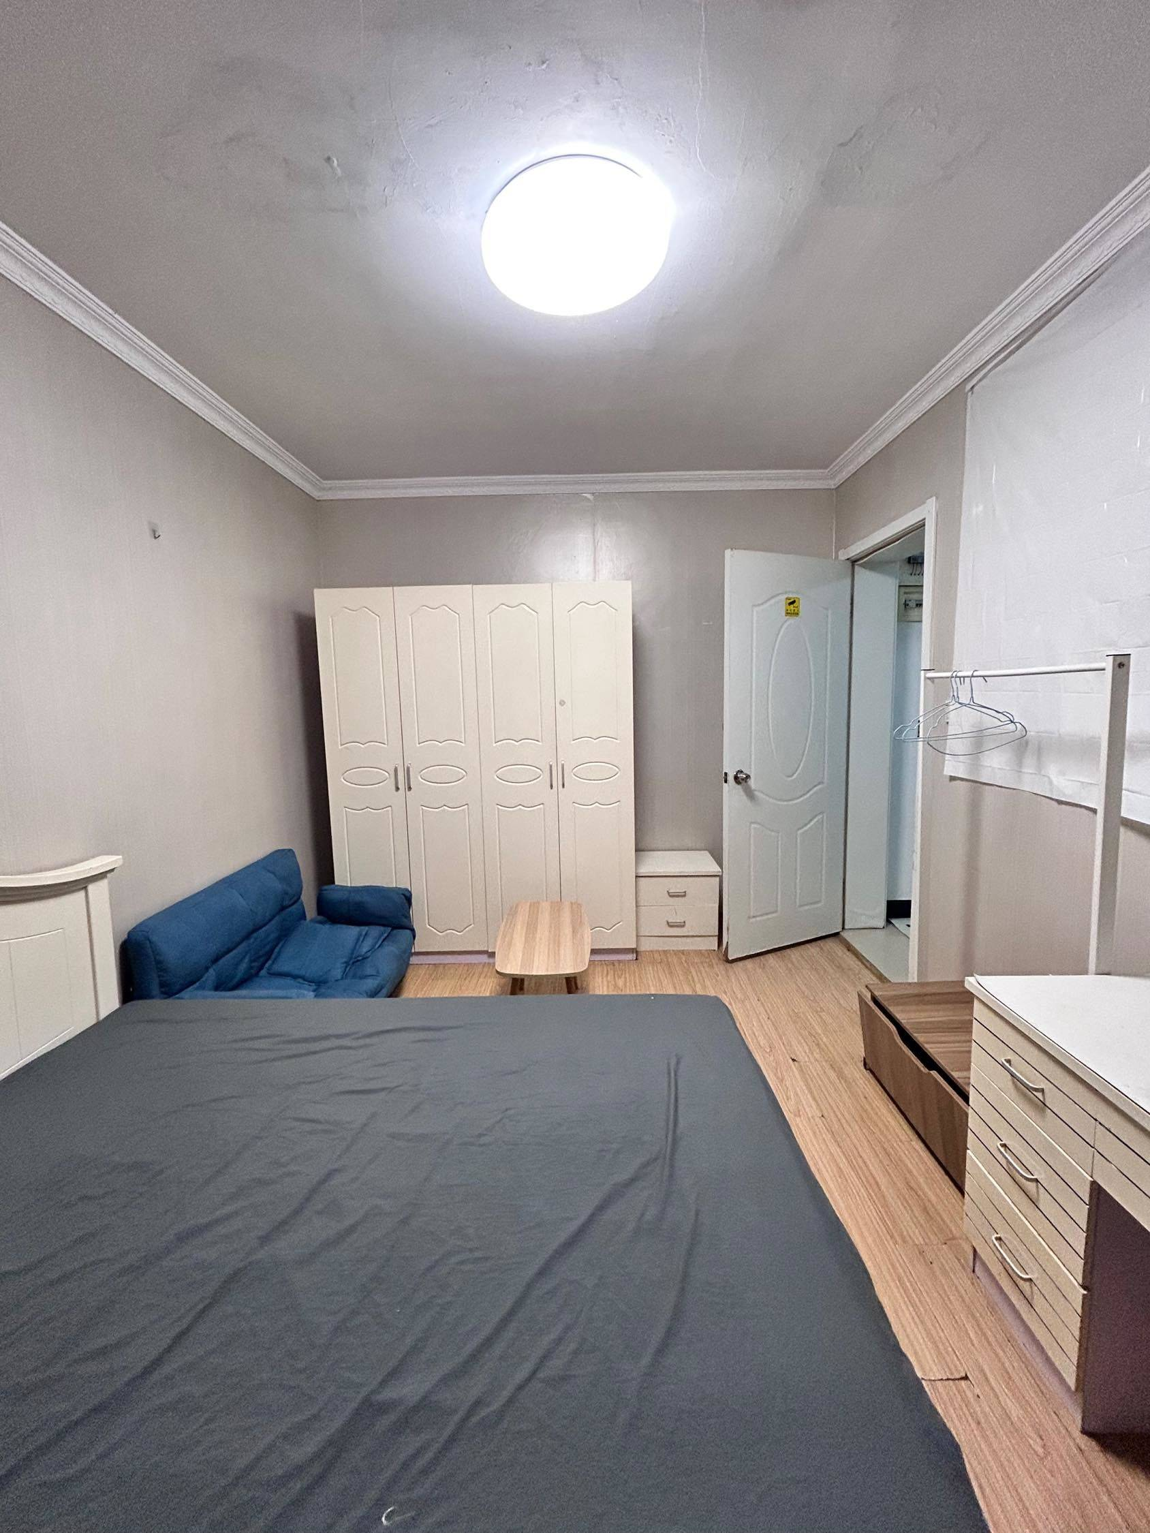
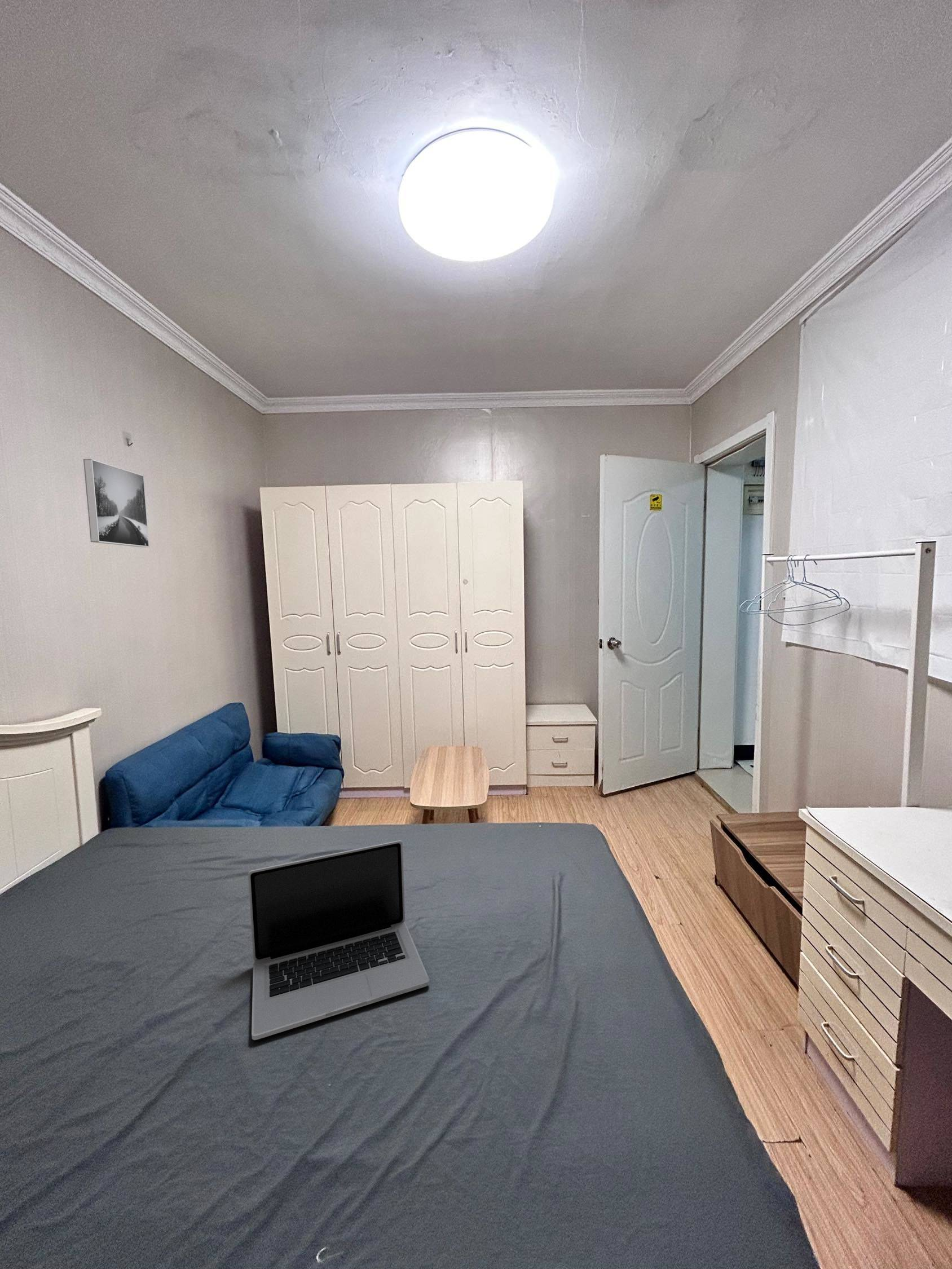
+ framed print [83,459,150,548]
+ laptop [248,840,430,1041]
